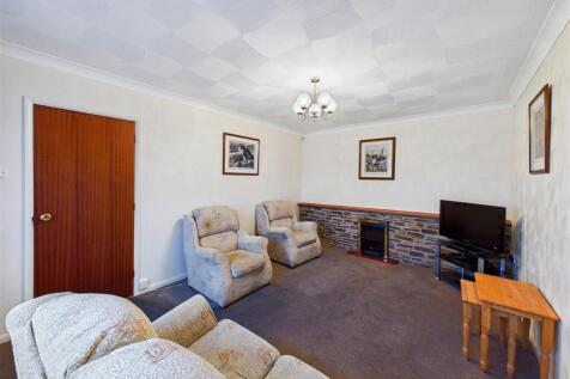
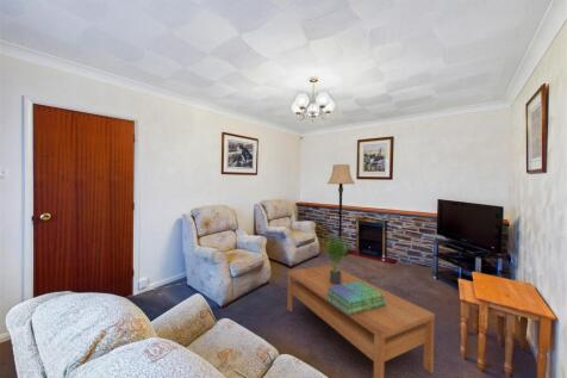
+ stack of books [325,281,386,316]
+ coffee table [286,264,436,378]
+ potted plant [323,230,353,285]
+ lamp [326,163,356,256]
